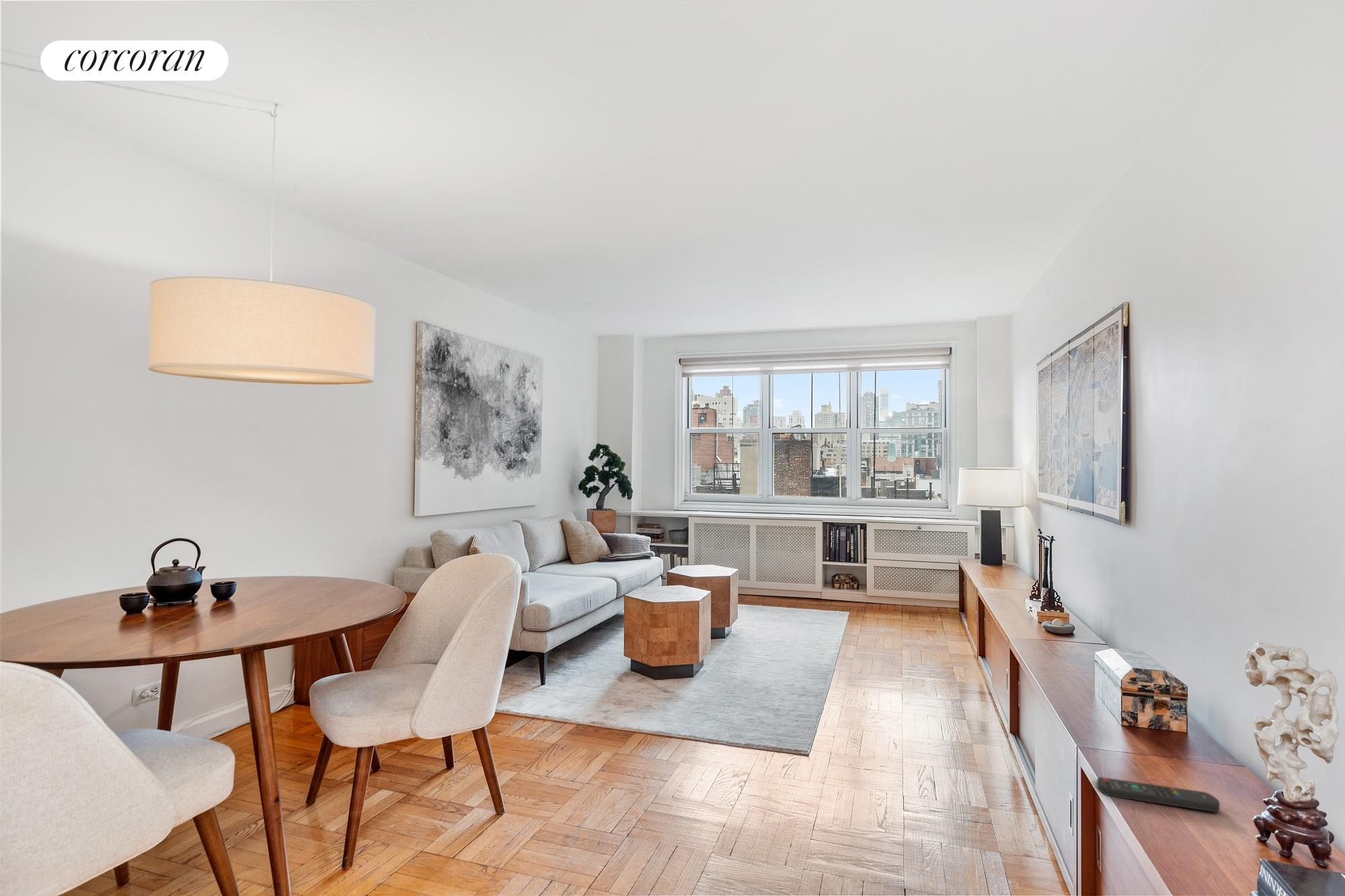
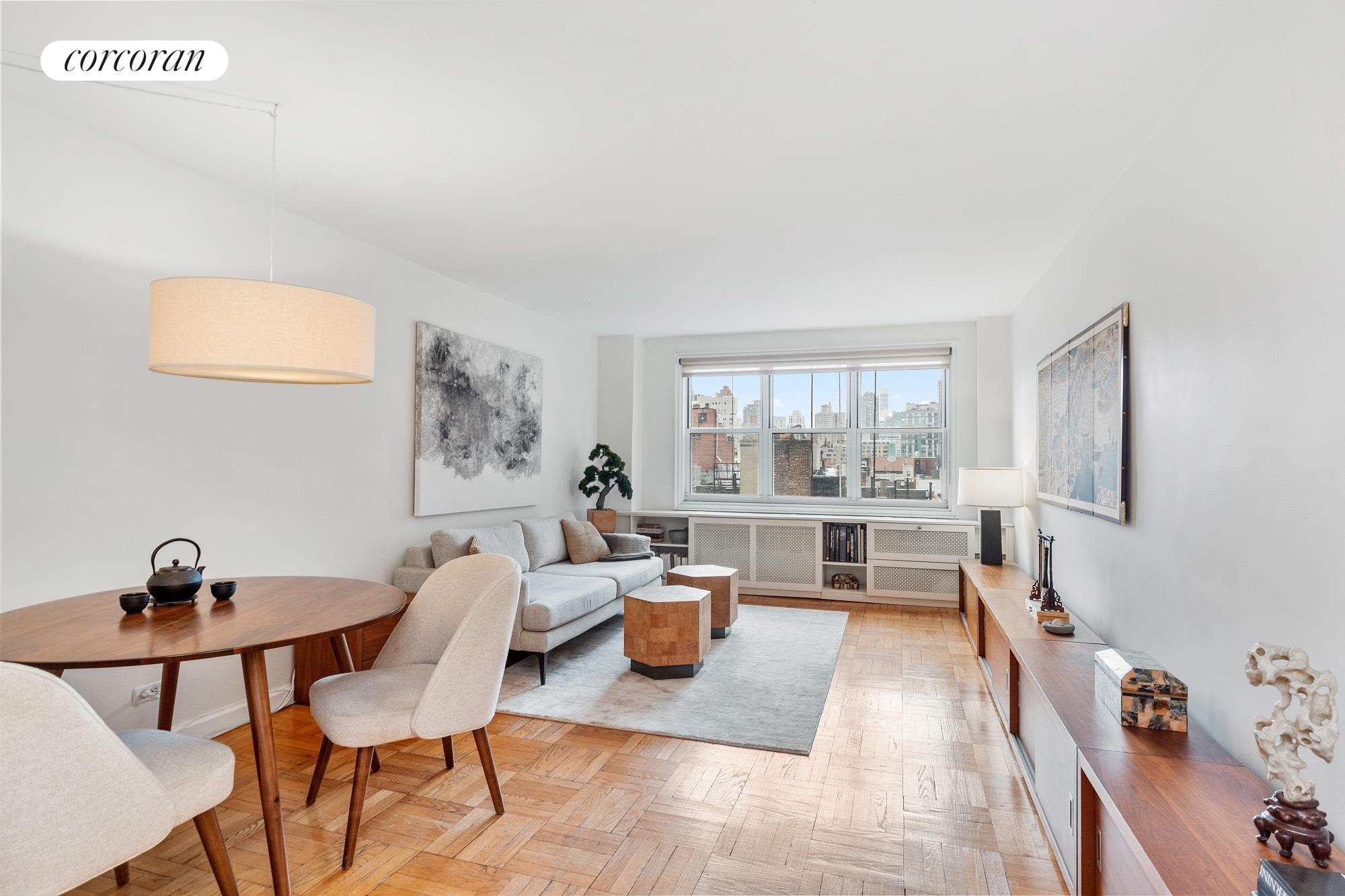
- remote control [1096,776,1221,813]
